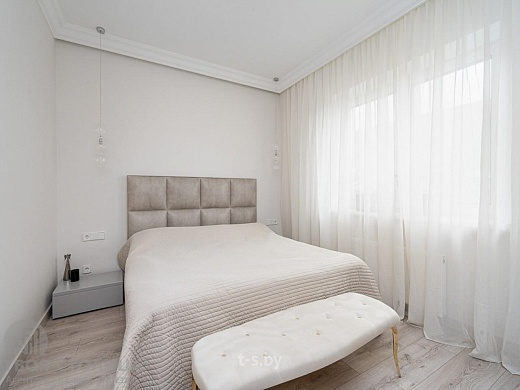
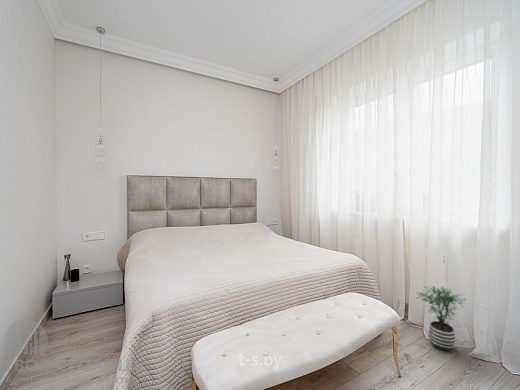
+ potted plant [415,284,466,352]
